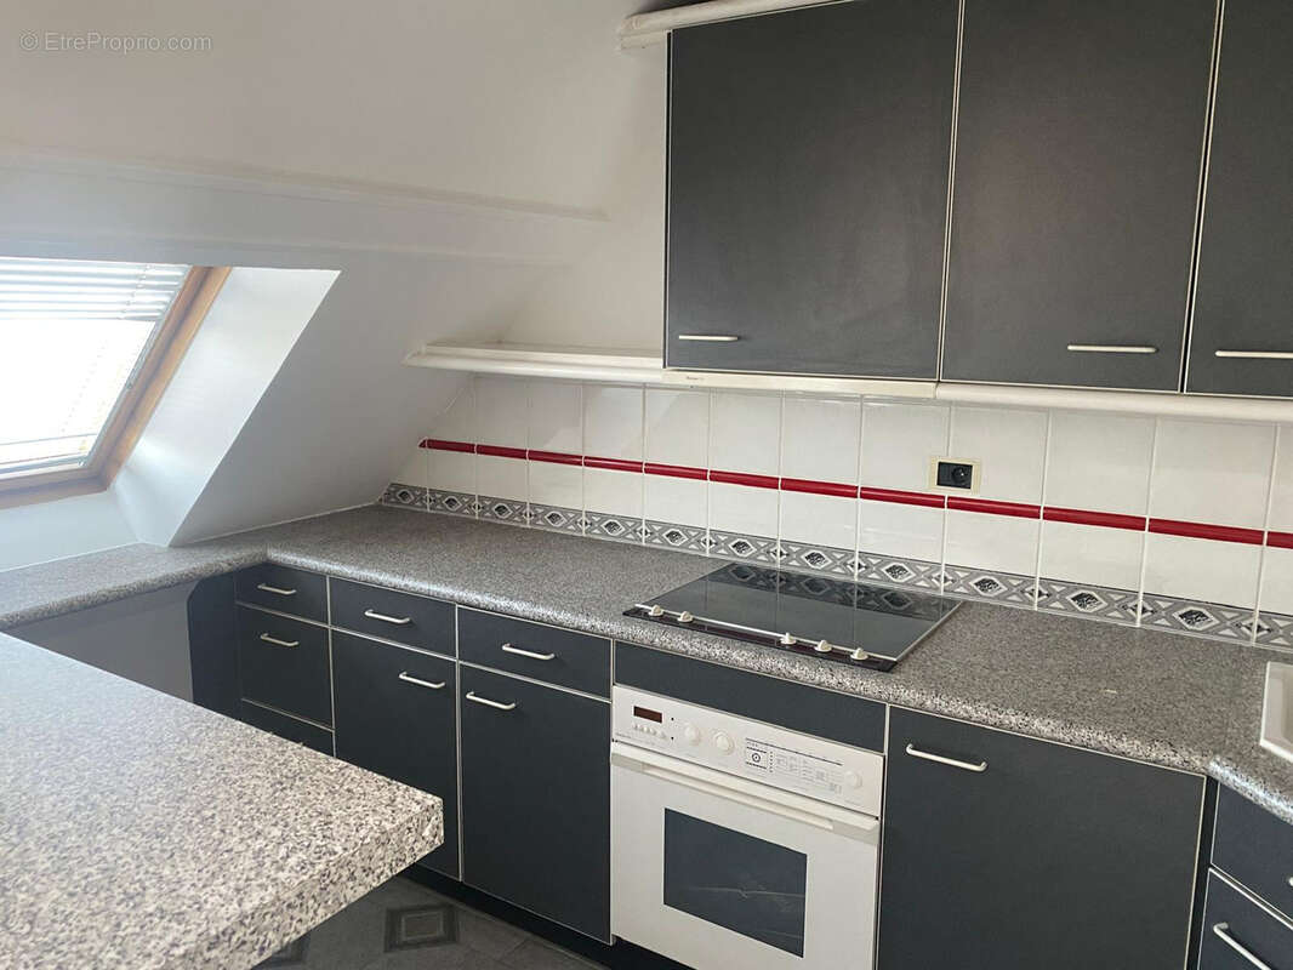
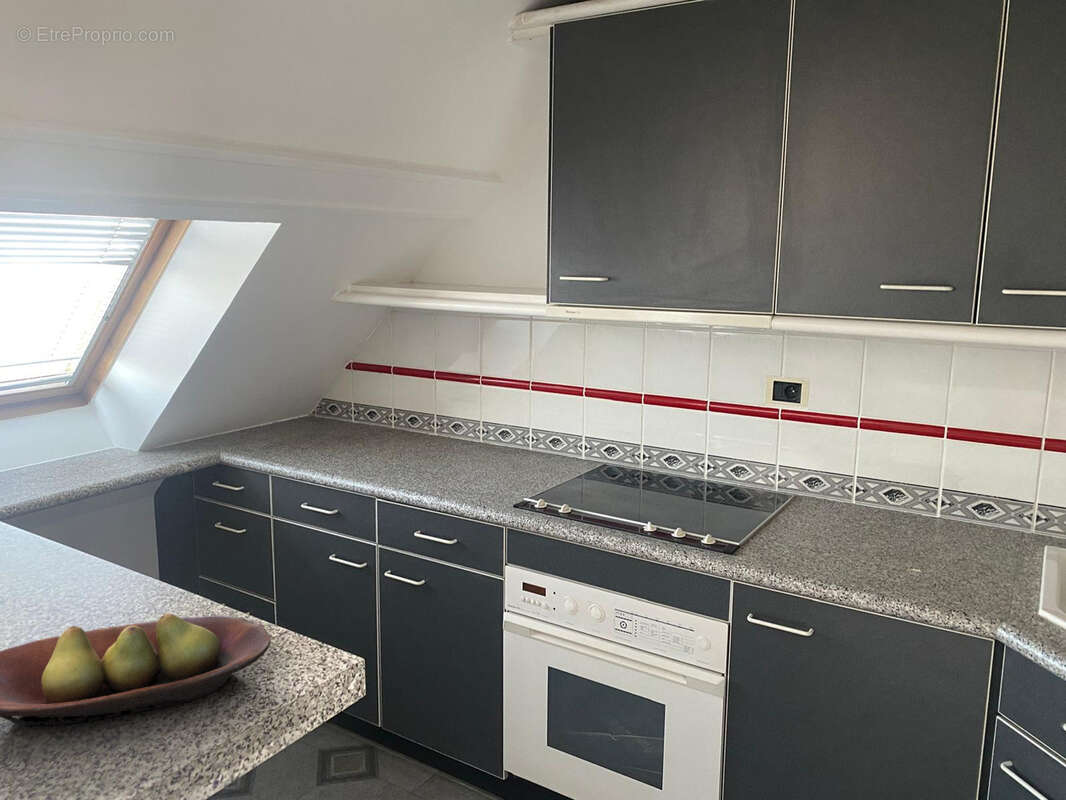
+ fruit bowl [0,613,272,727]
